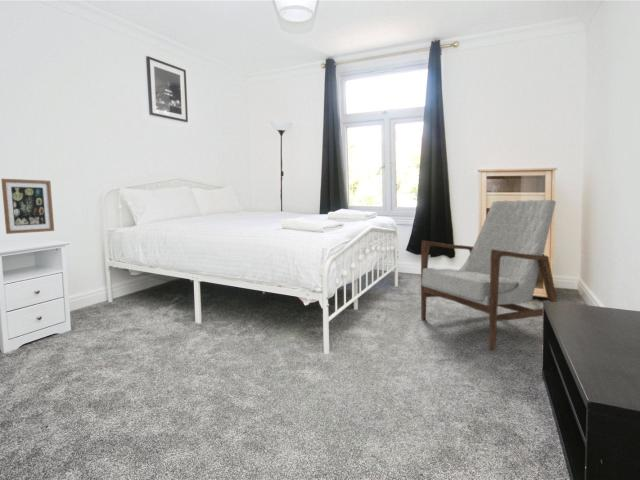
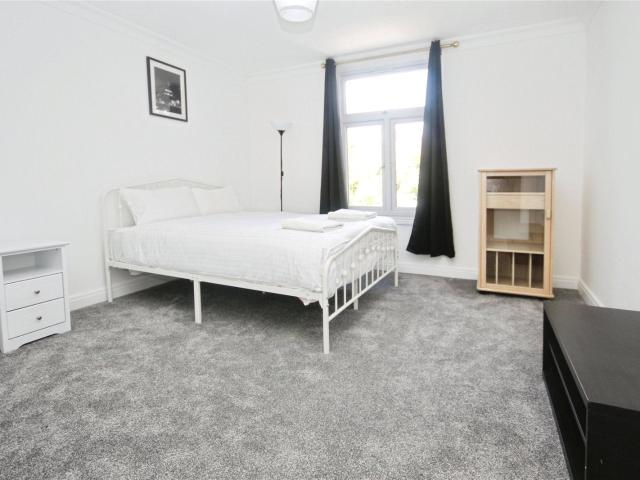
- wall art [0,178,55,235]
- armchair [420,199,558,352]
